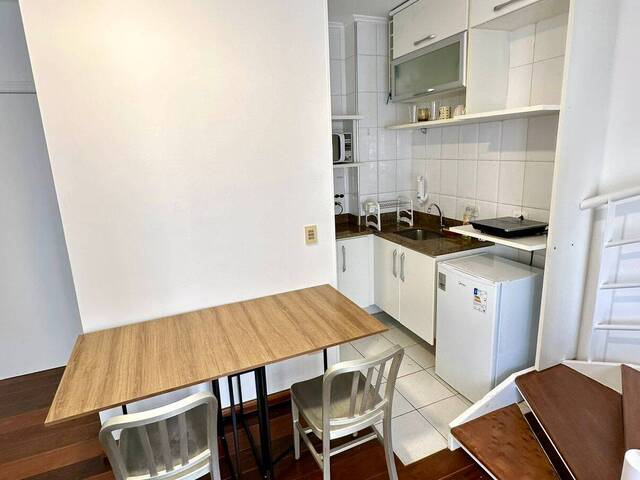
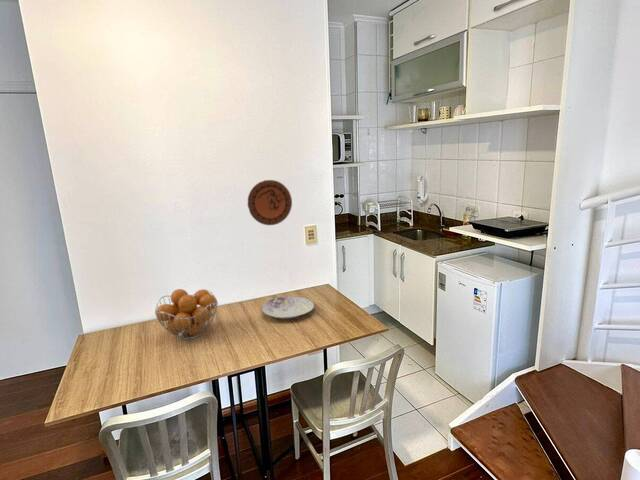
+ plate [260,295,316,320]
+ decorative plate [247,179,293,226]
+ fruit basket [154,288,219,340]
